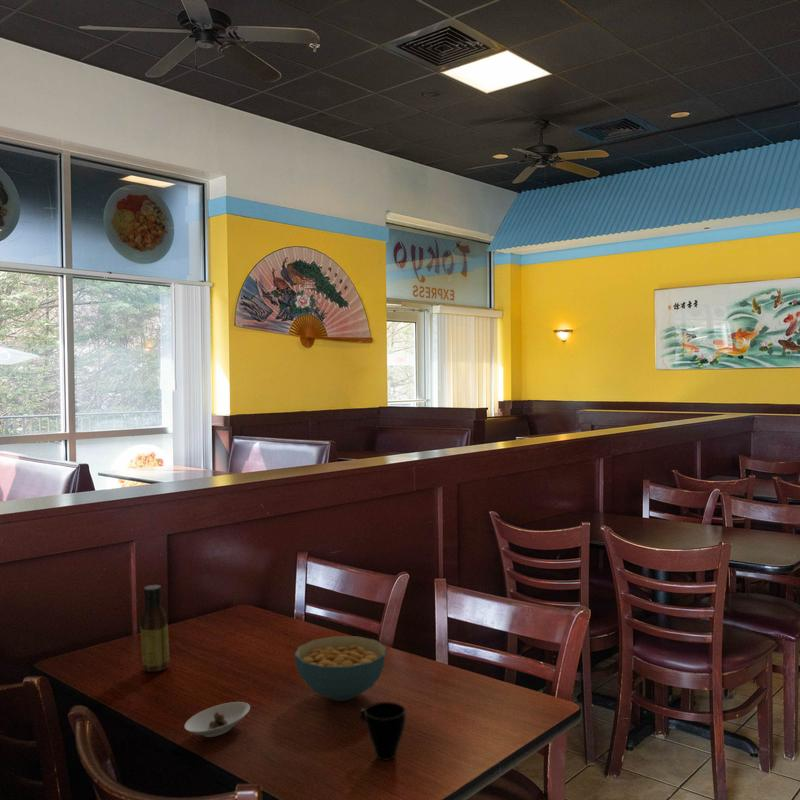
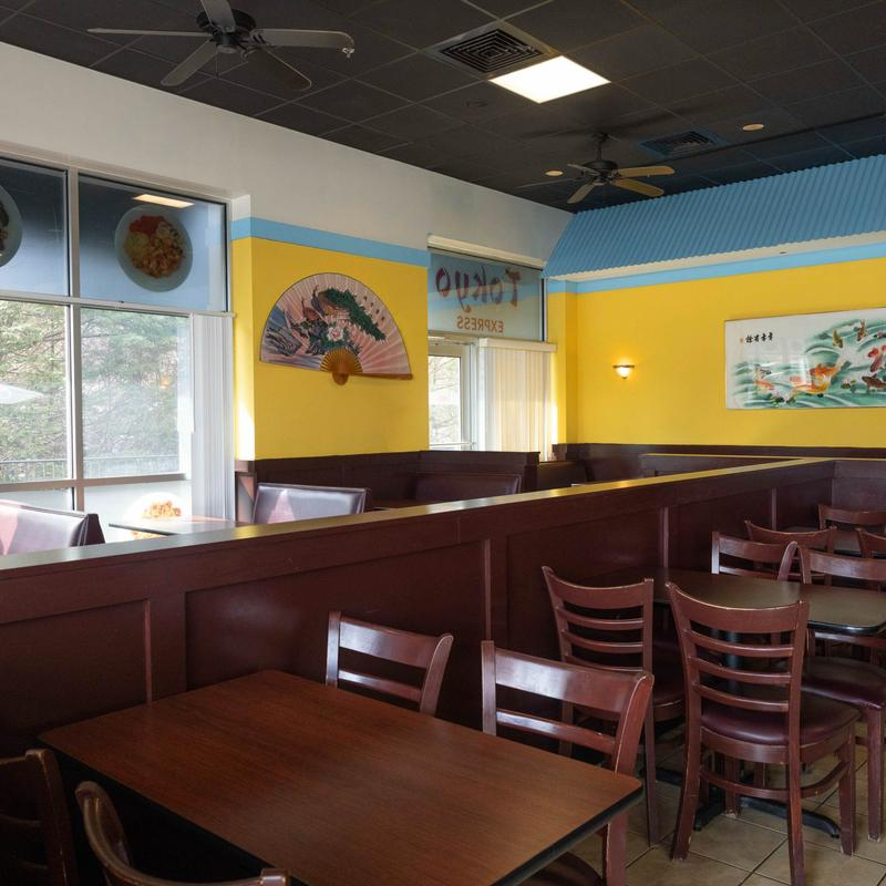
- cup [359,701,407,762]
- sauce bottle [139,584,170,673]
- cereal bowl [294,635,387,702]
- saucer [184,701,251,738]
